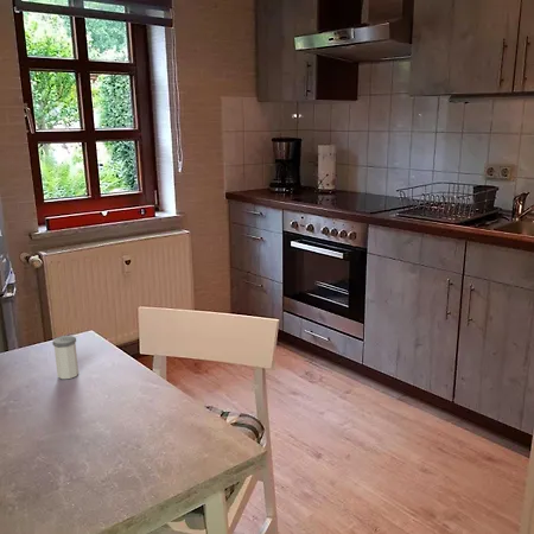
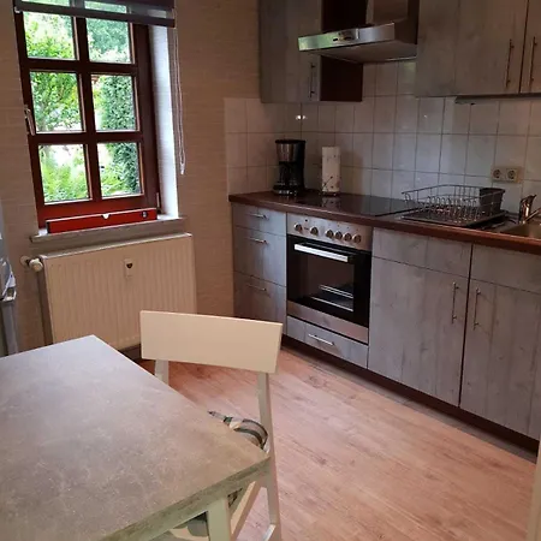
- salt shaker [51,335,80,380]
